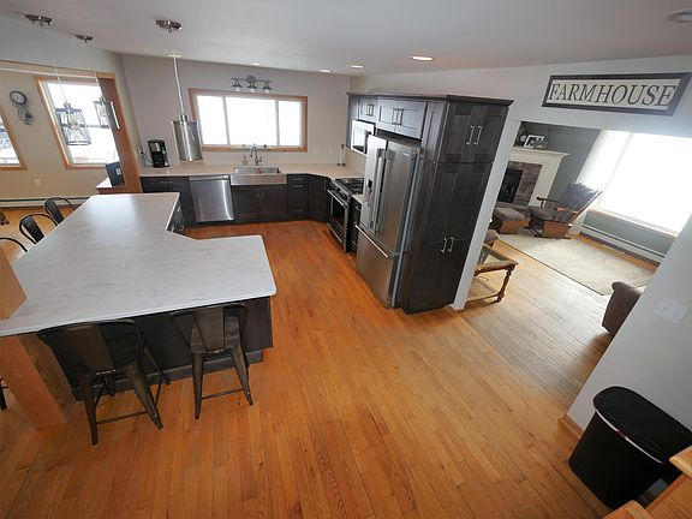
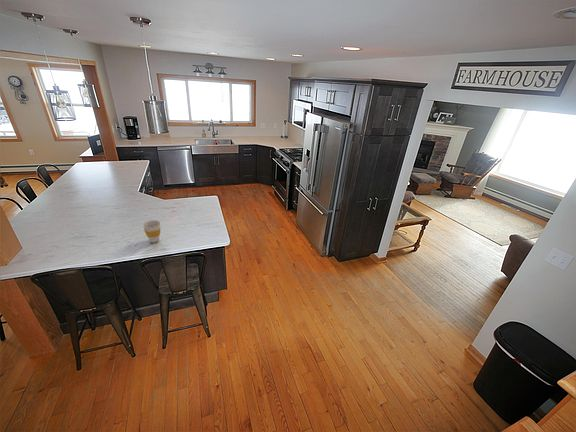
+ cup [142,219,162,244]
